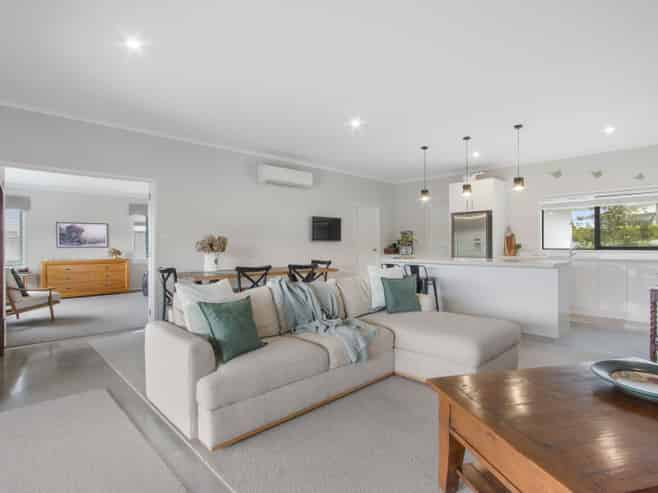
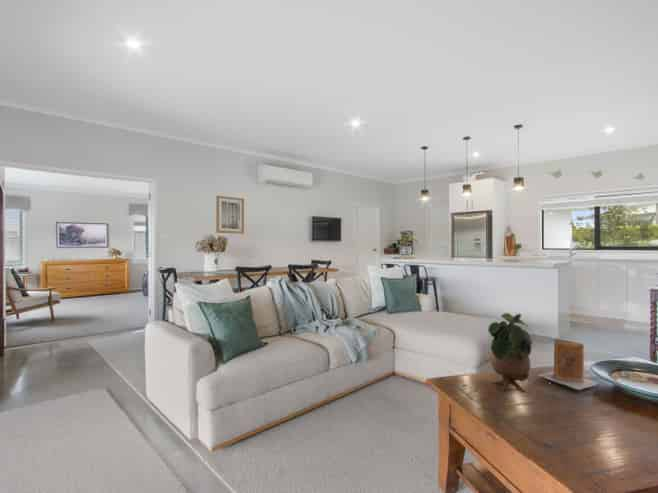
+ potted plant [487,312,534,393]
+ wall art [215,195,245,235]
+ book [536,338,601,391]
